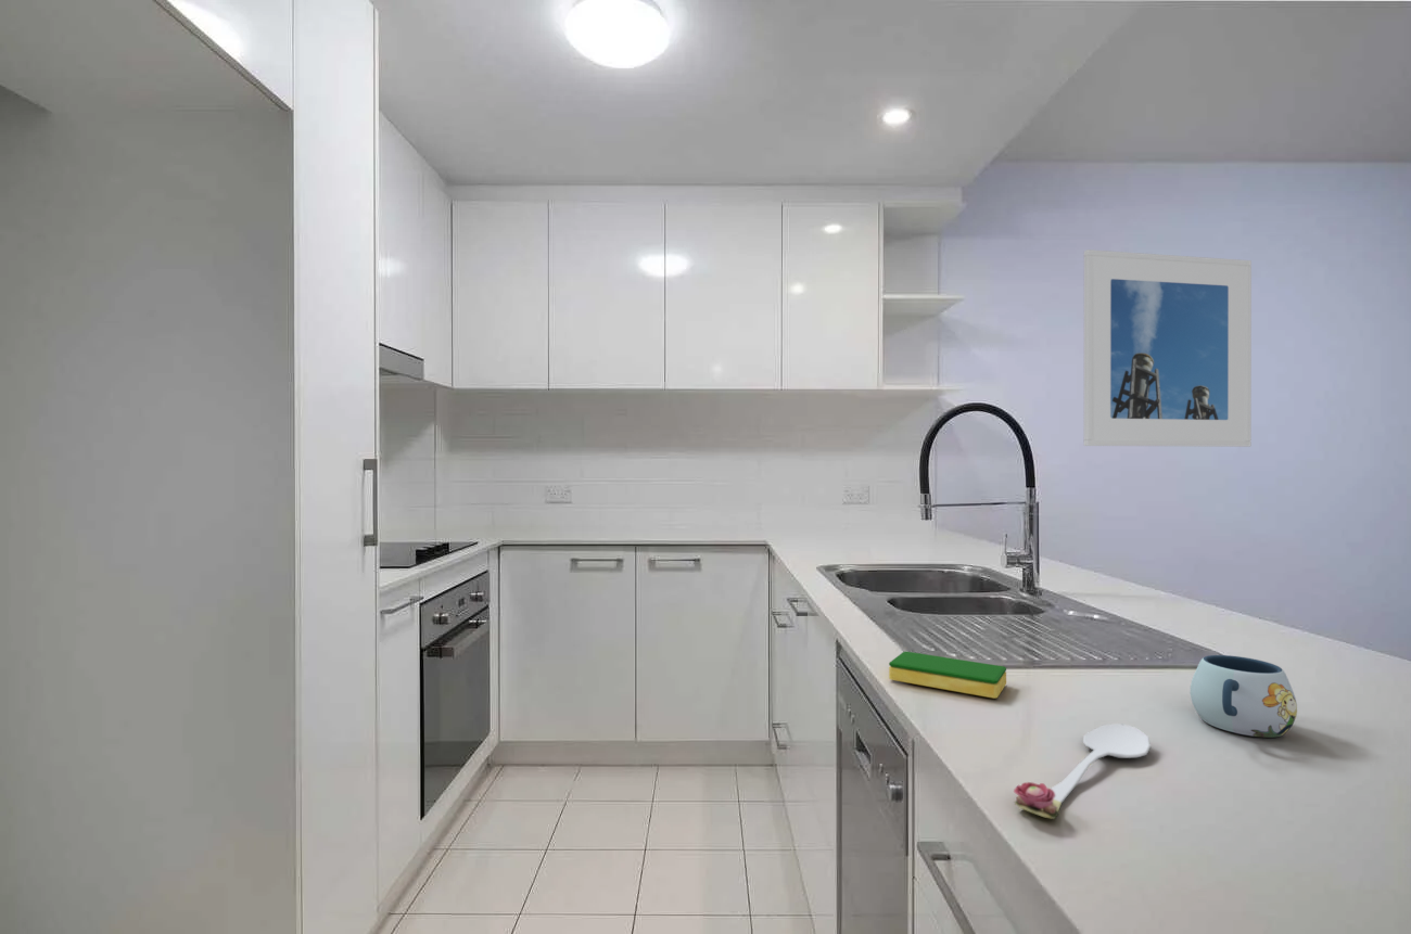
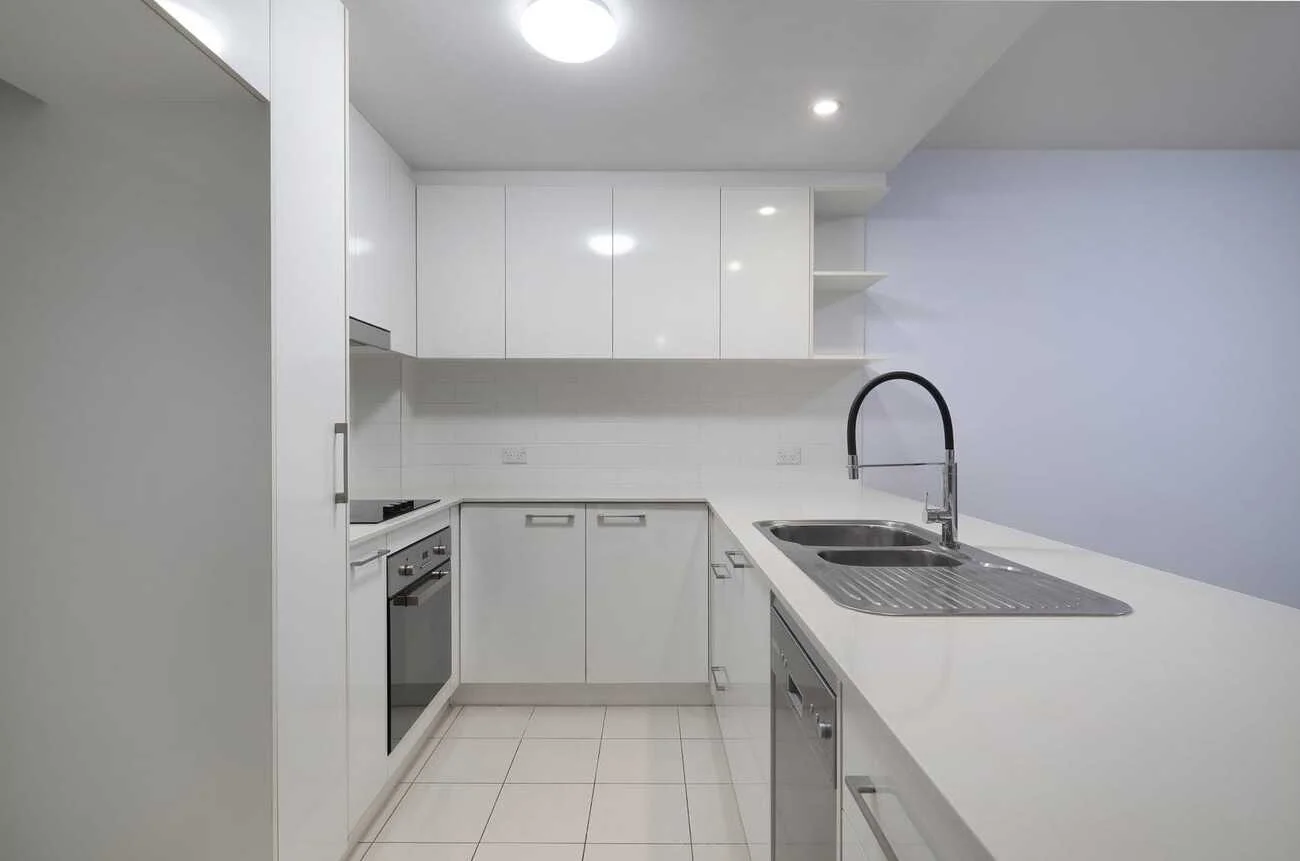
- mug [1188,654,1298,739]
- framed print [1083,248,1253,448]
- dish sponge [888,651,1007,700]
- spoon [1013,722,1152,820]
